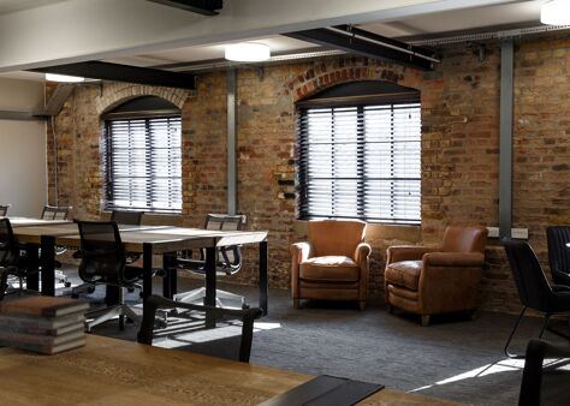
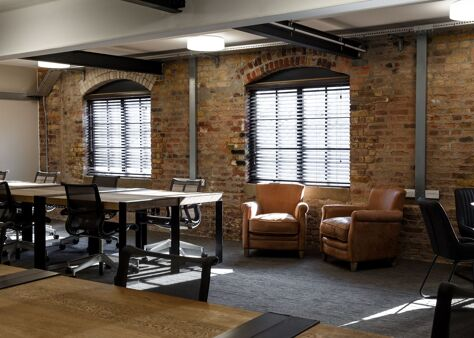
- book stack [0,294,94,356]
